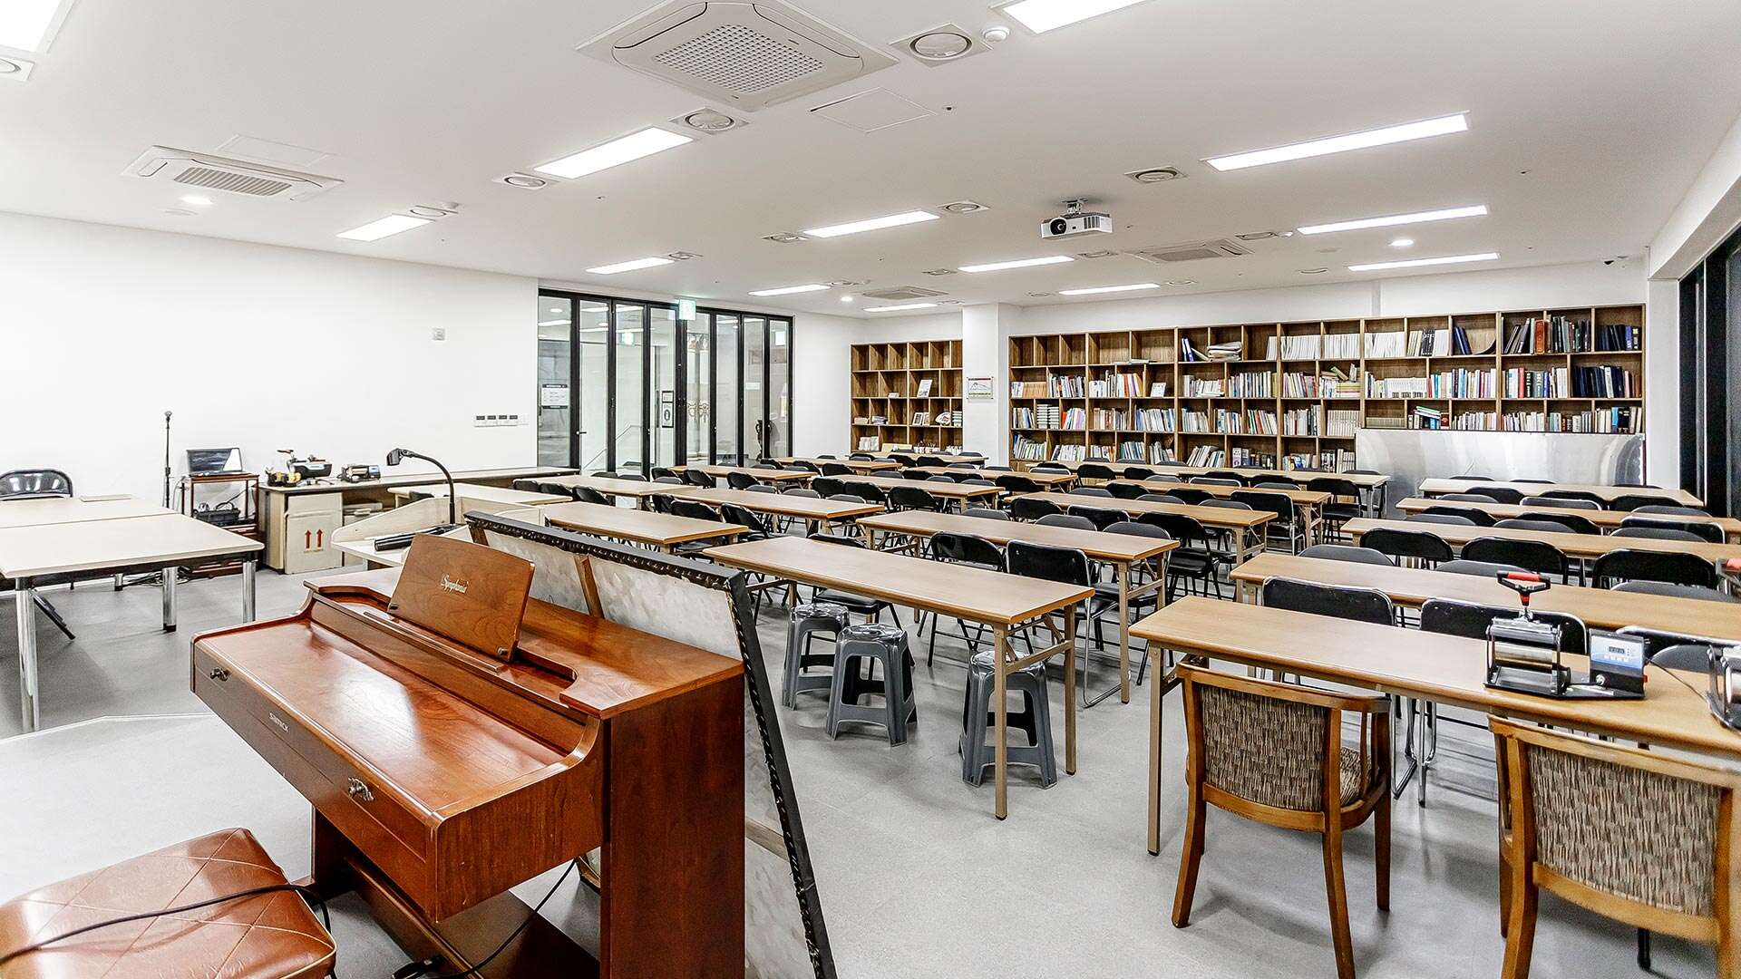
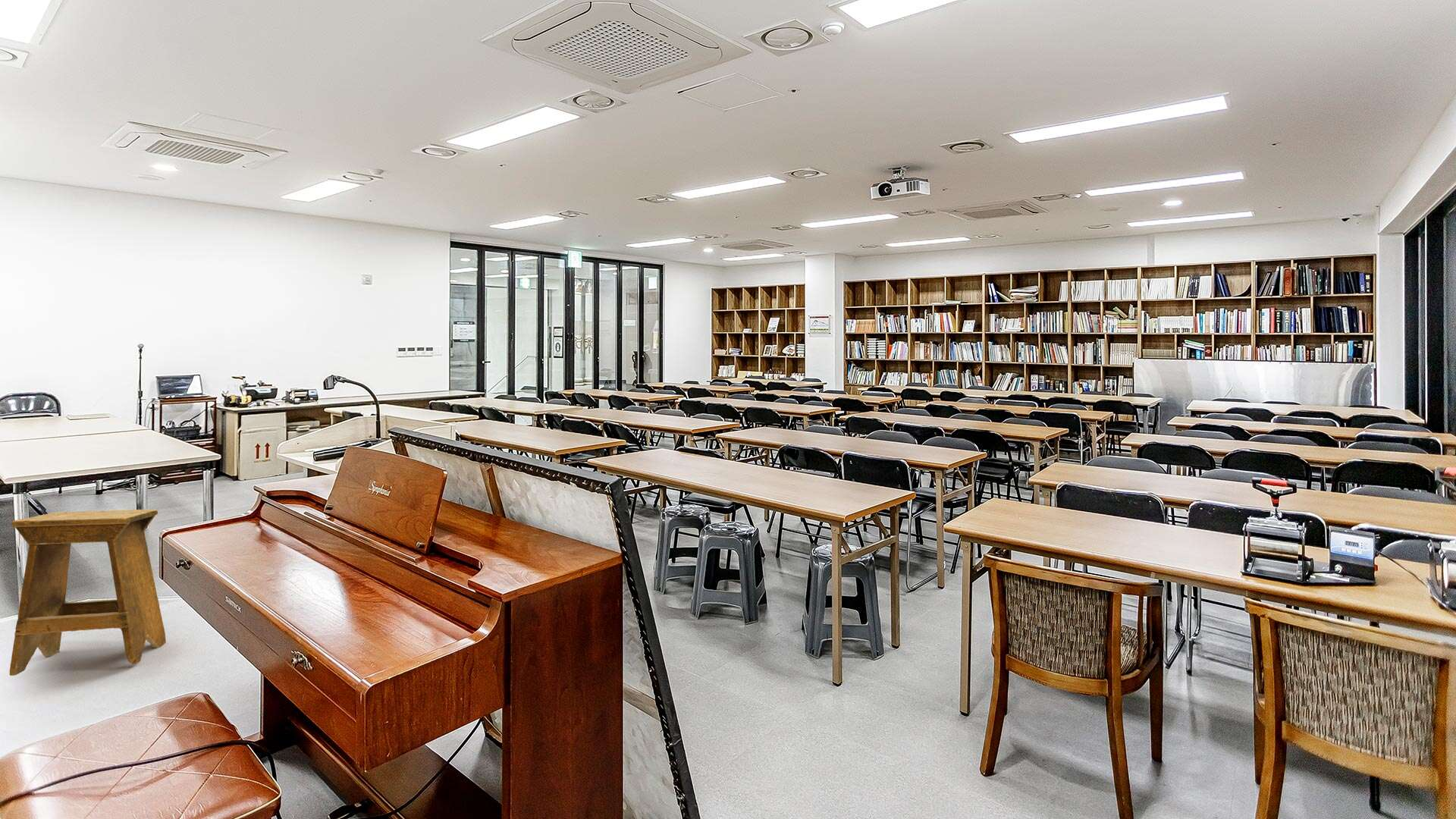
+ stool [9,508,167,676]
